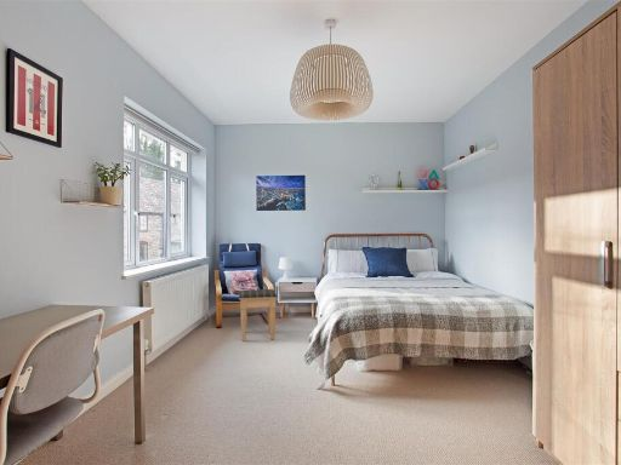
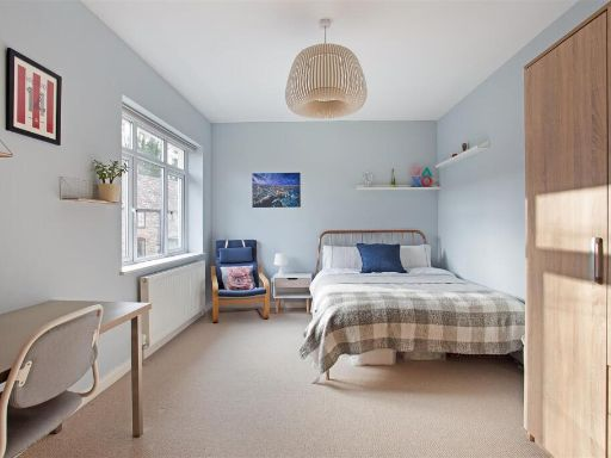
- footstool [238,288,279,343]
